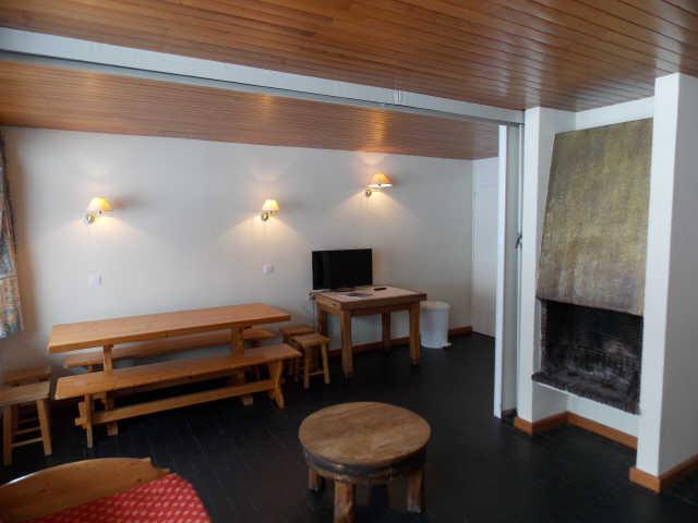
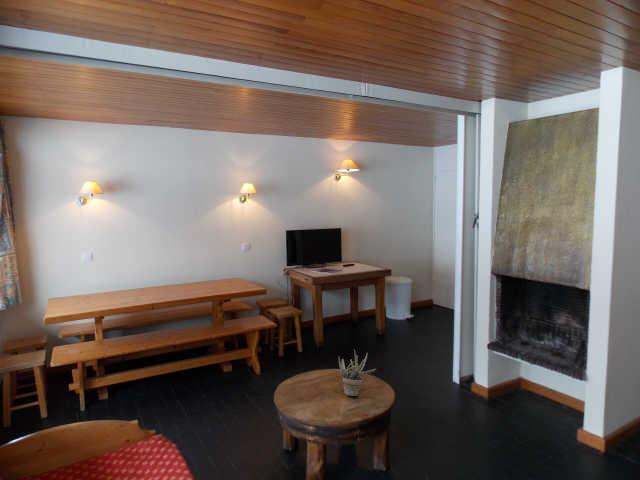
+ succulent plant [338,349,377,397]
